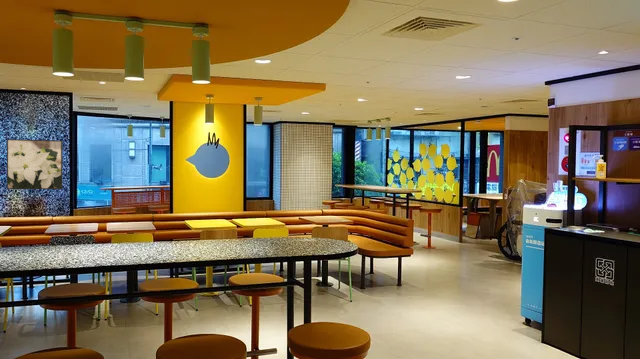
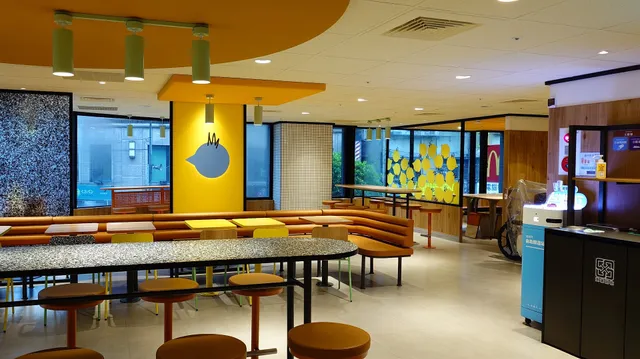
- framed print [6,138,63,190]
